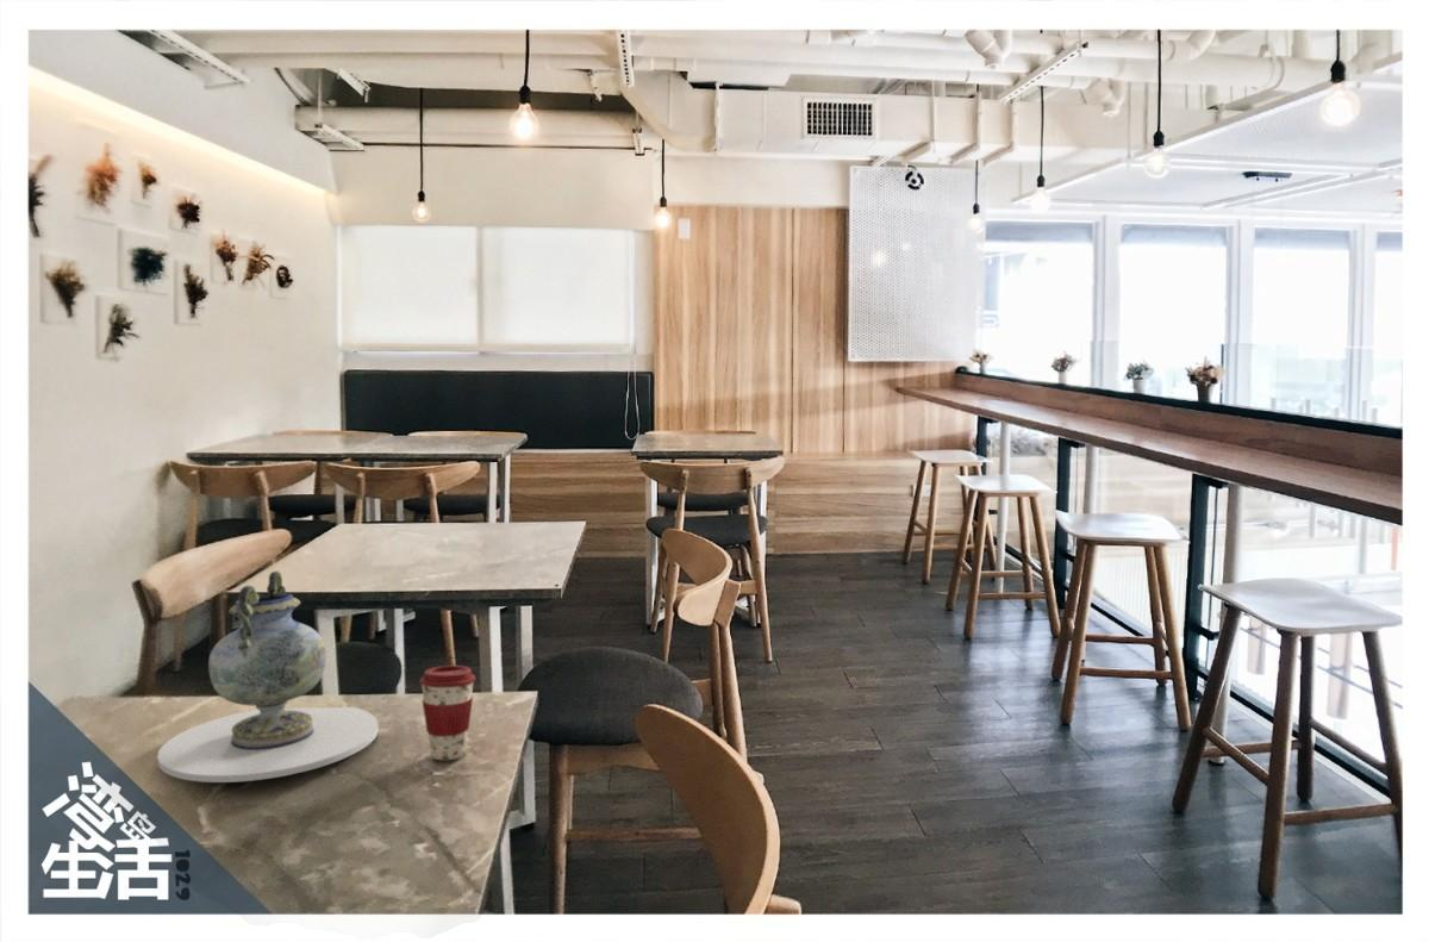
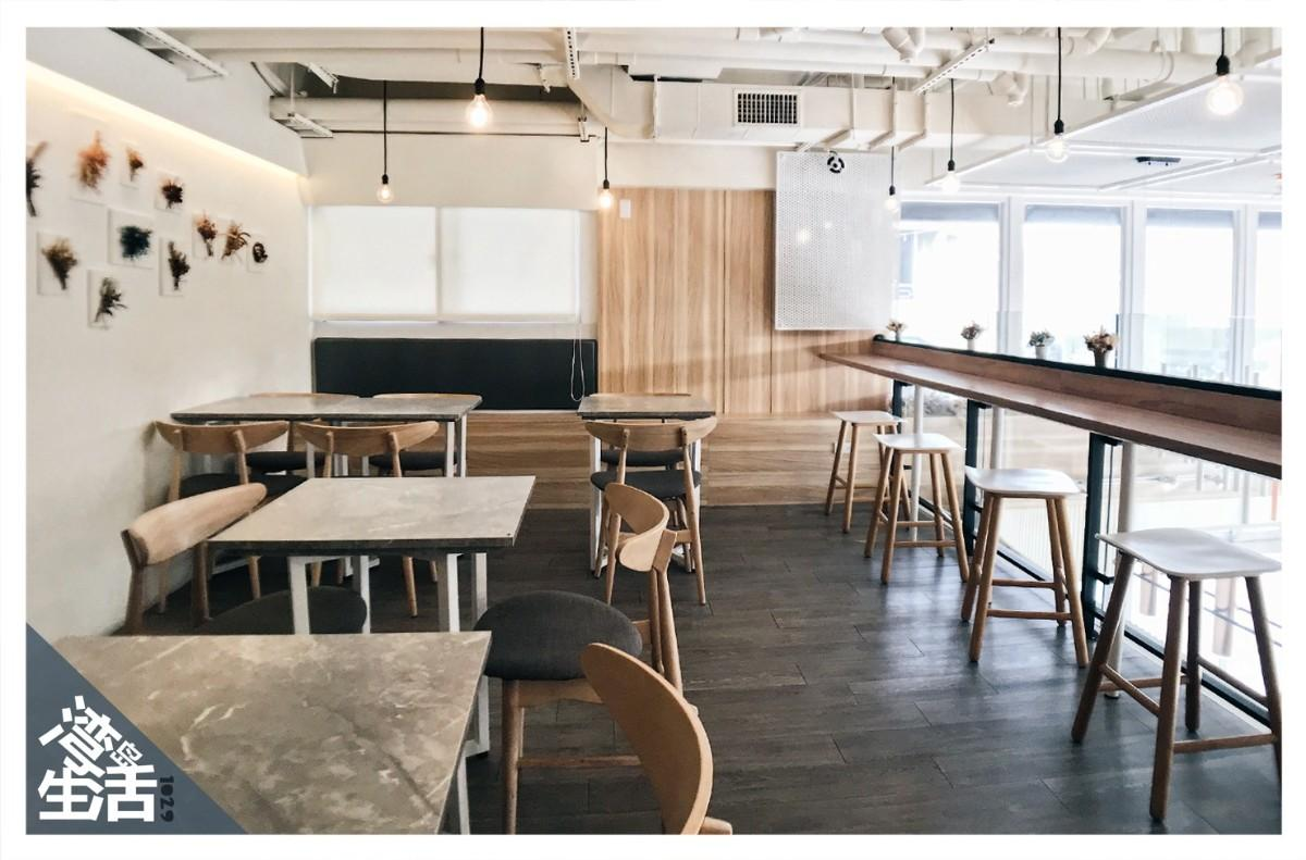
- decorative vase [156,570,380,784]
- coffee cup [418,665,476,761]
